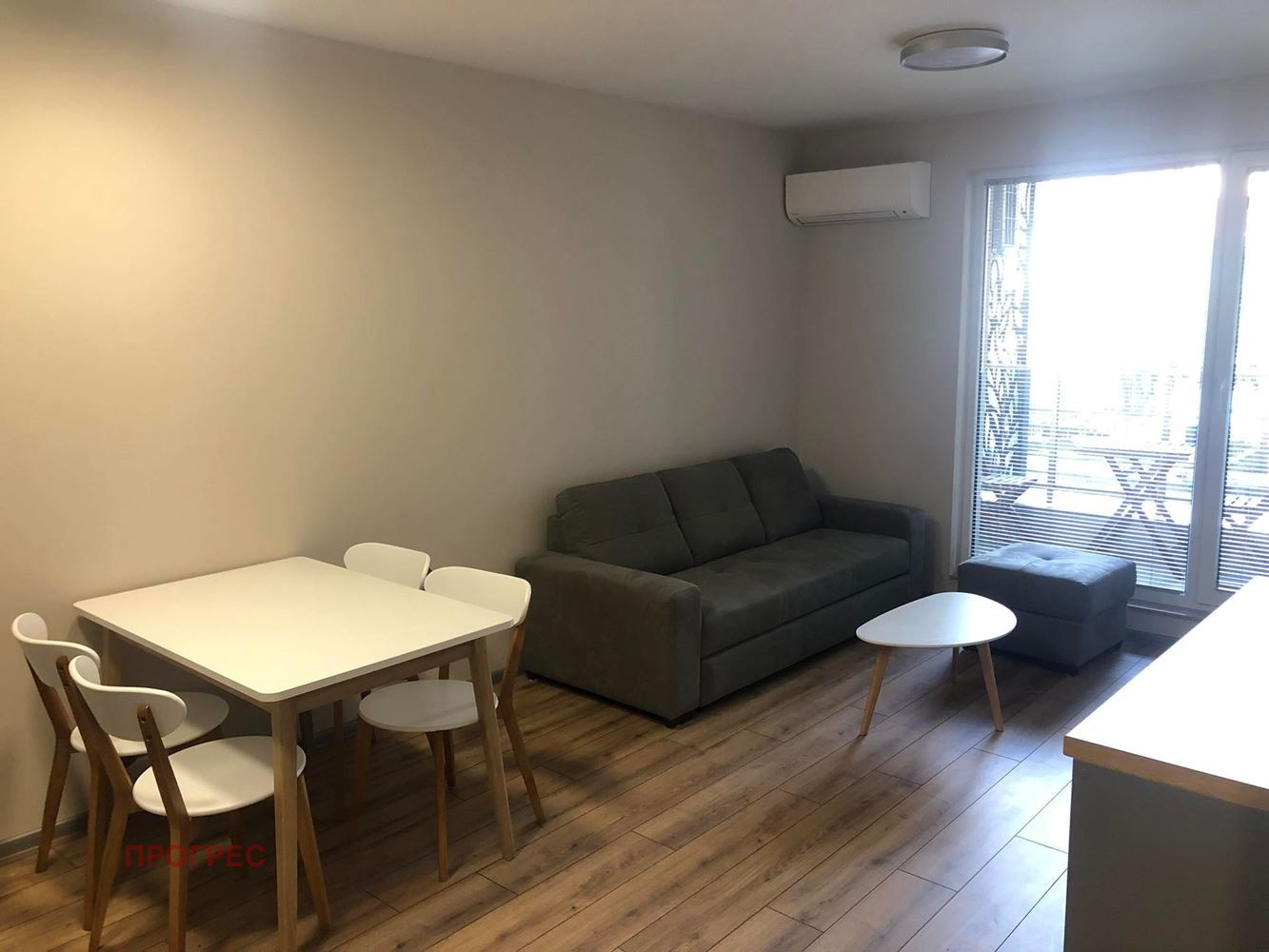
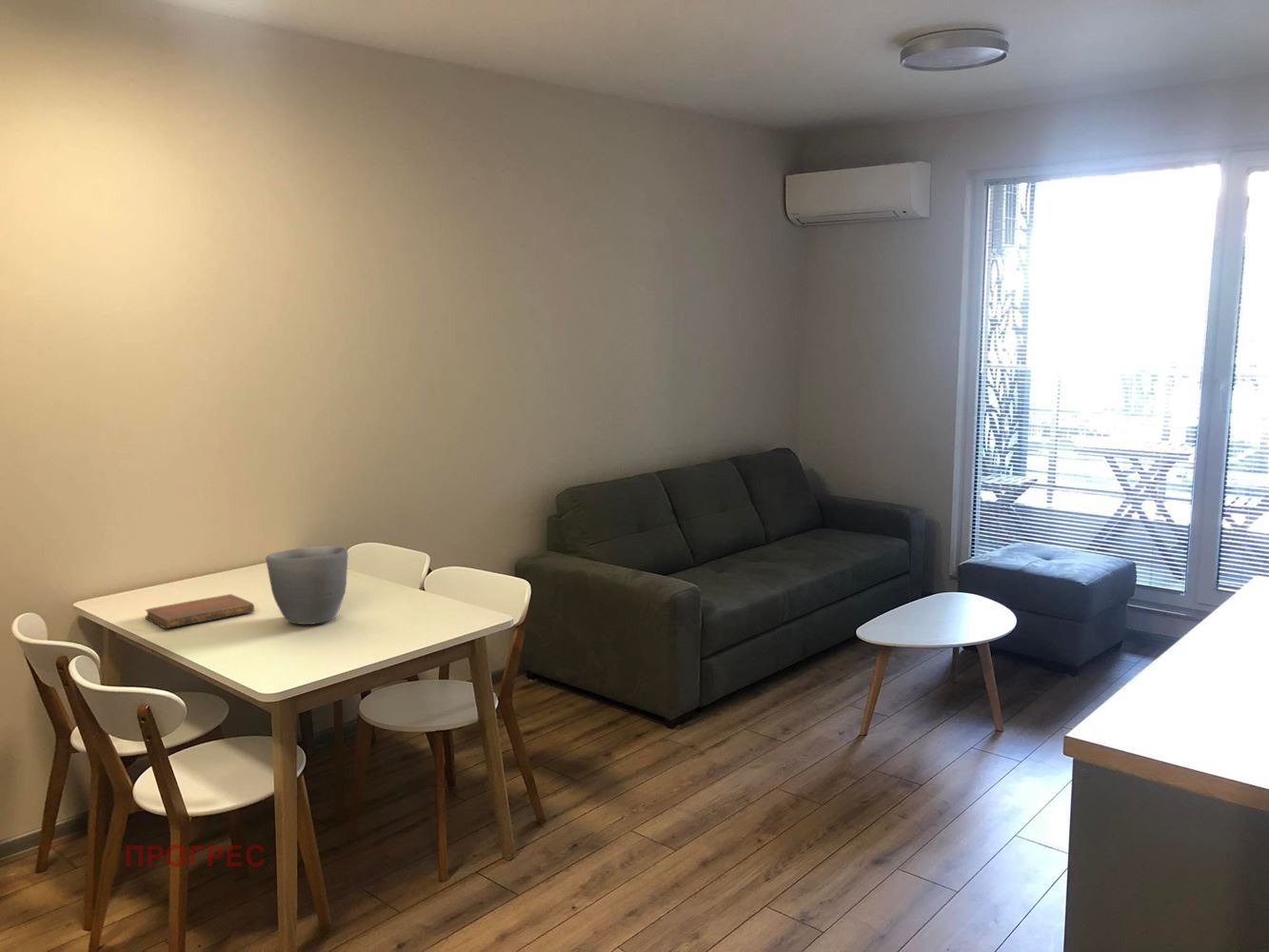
+ bowl [265,545,348,625]
+ notebook [144,593,255,629]
